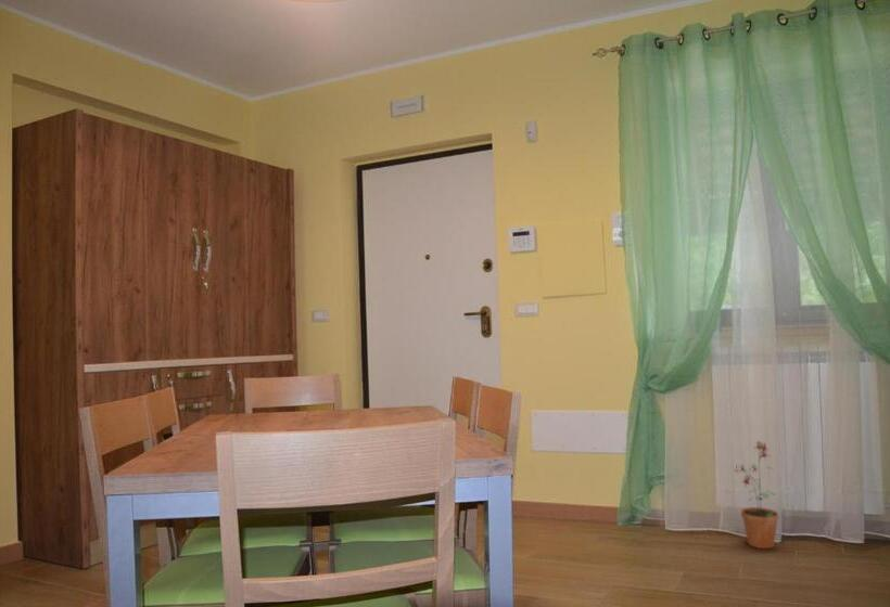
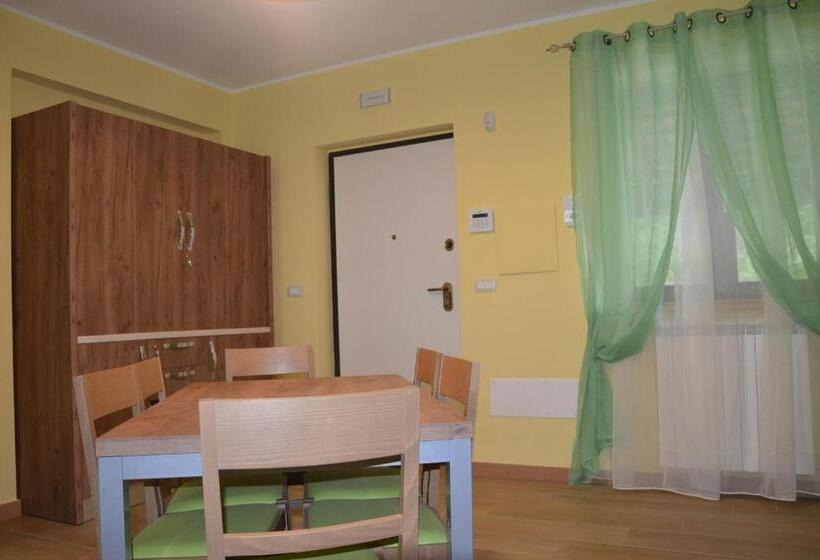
- potted plant [735,440,779,550]
